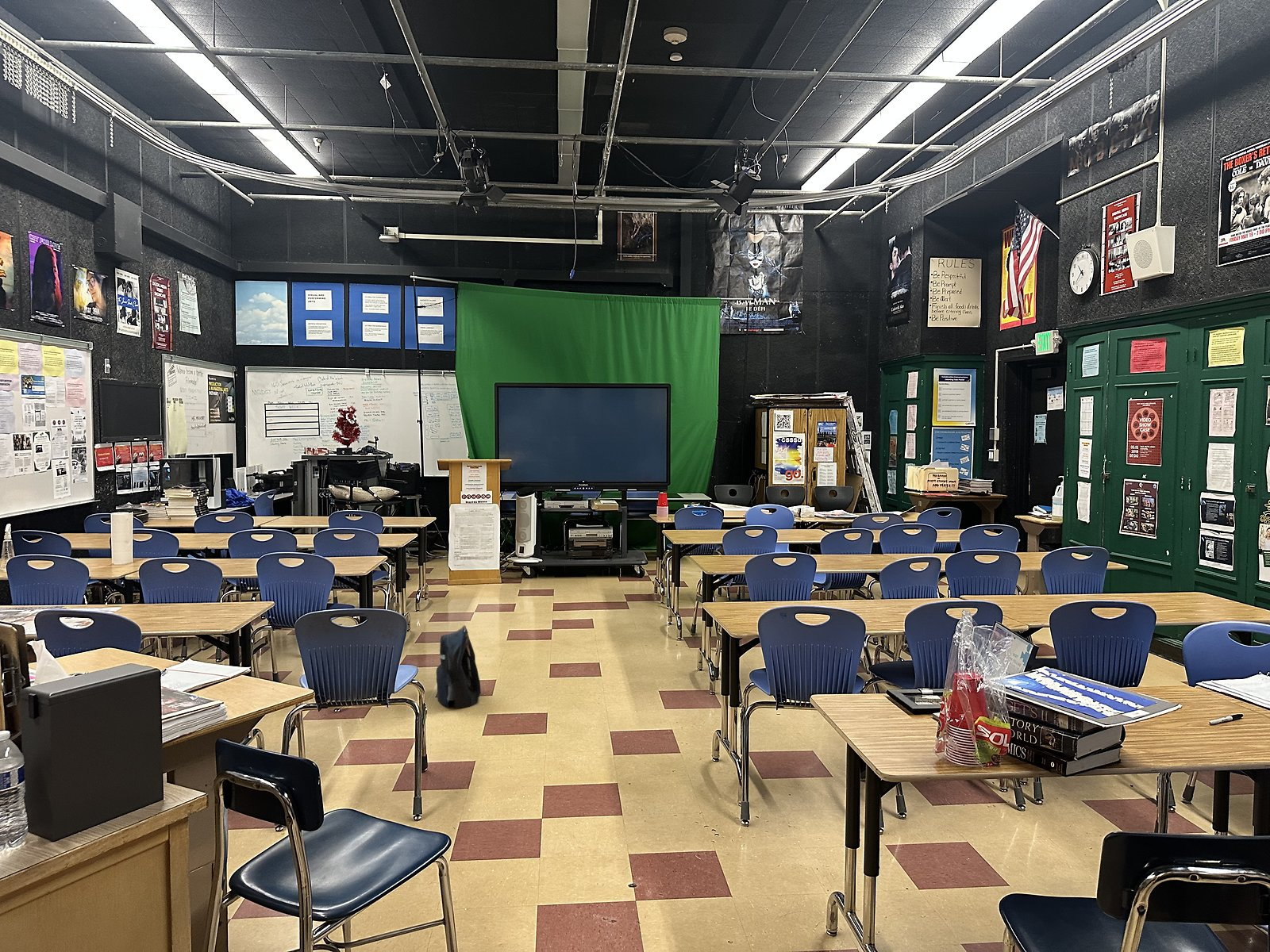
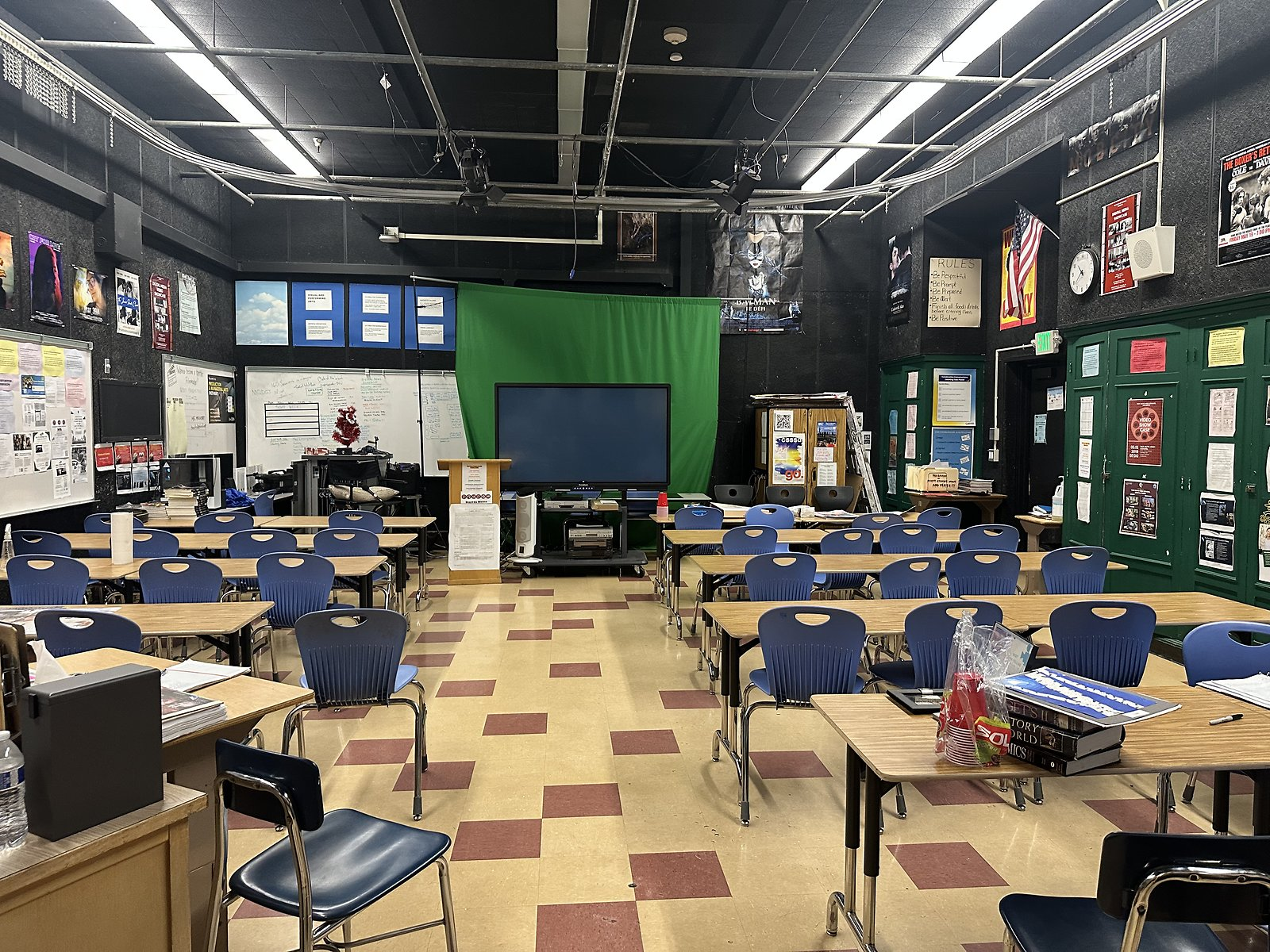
- backpack [436,624,482,709]
